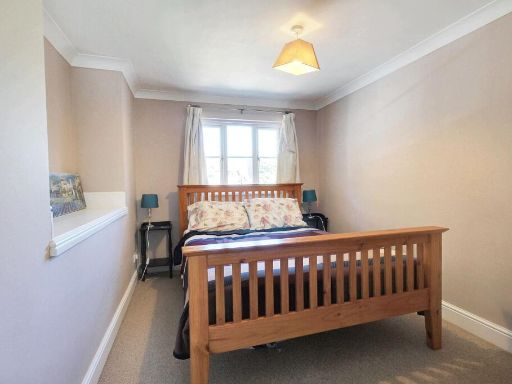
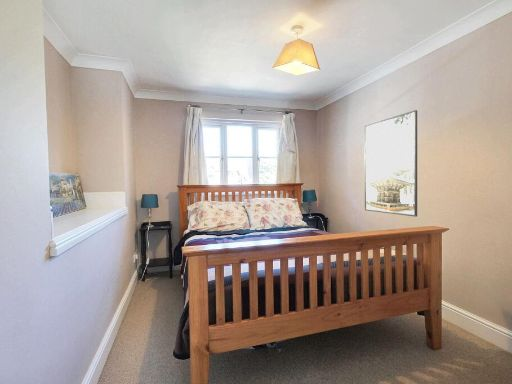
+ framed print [363,109,418,218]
